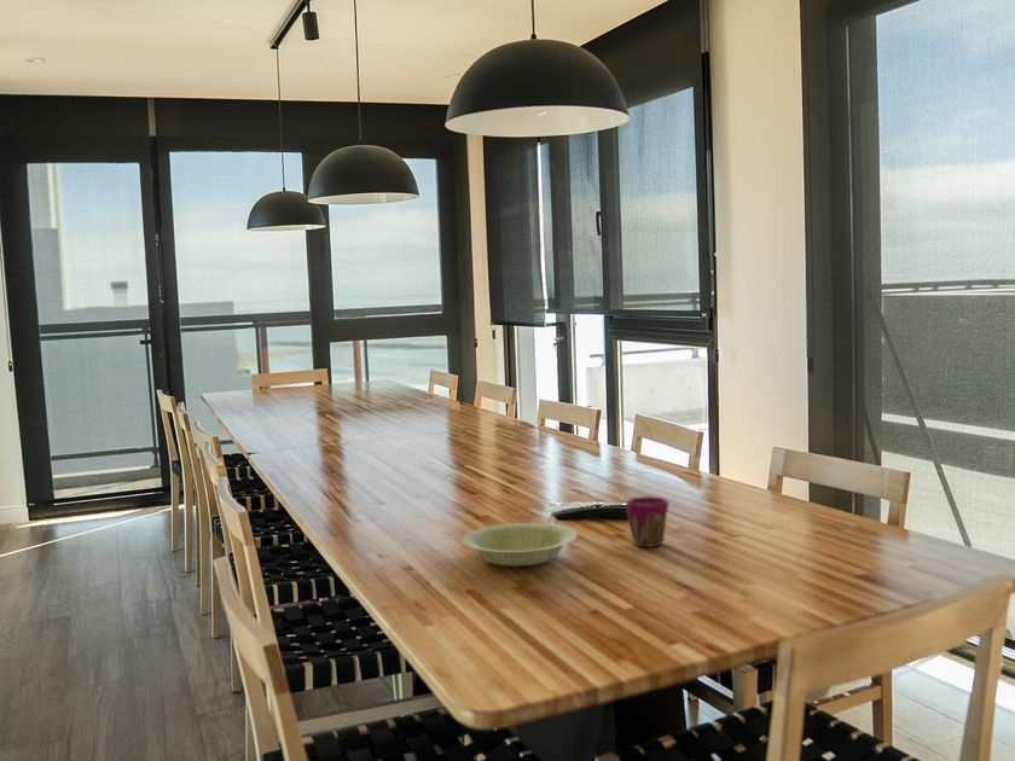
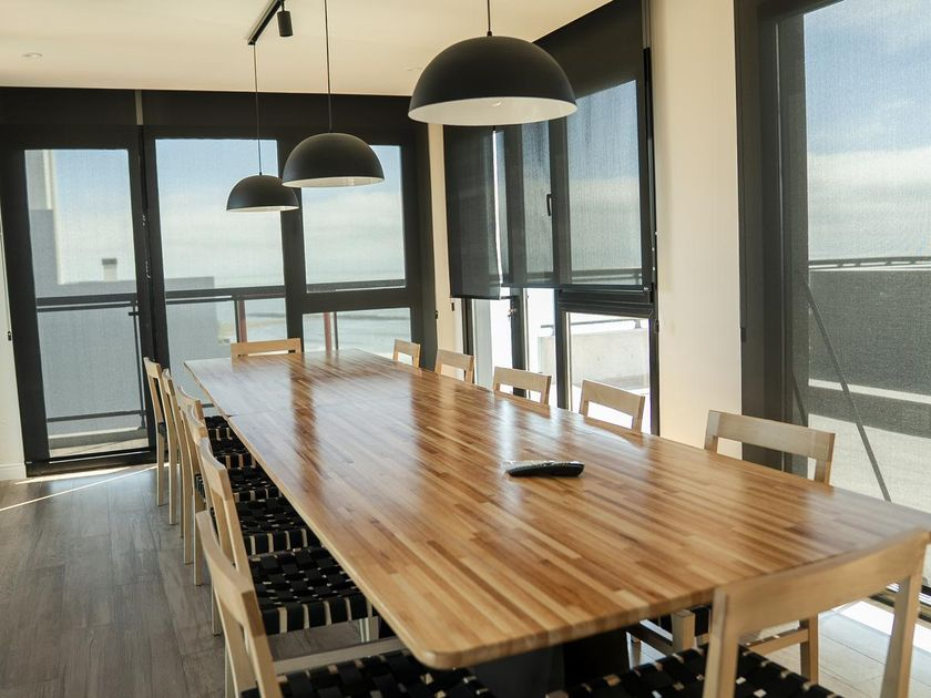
- bowl [460,522,579,568]
- cup [625,495,669,548]
